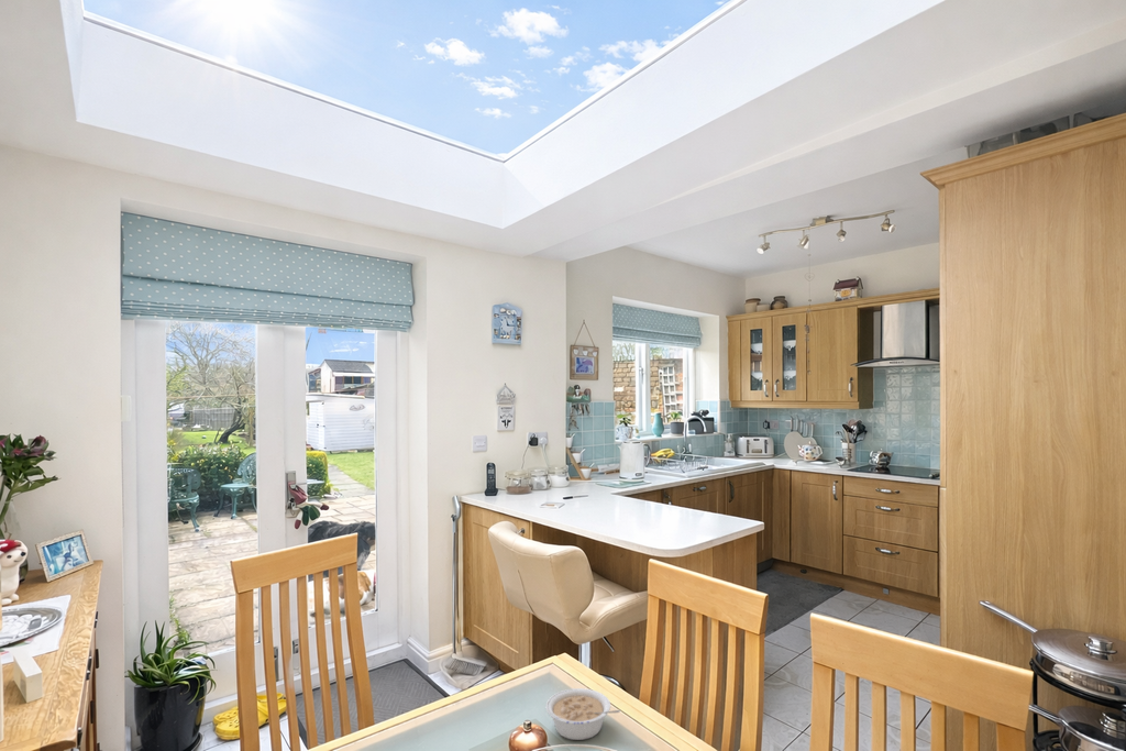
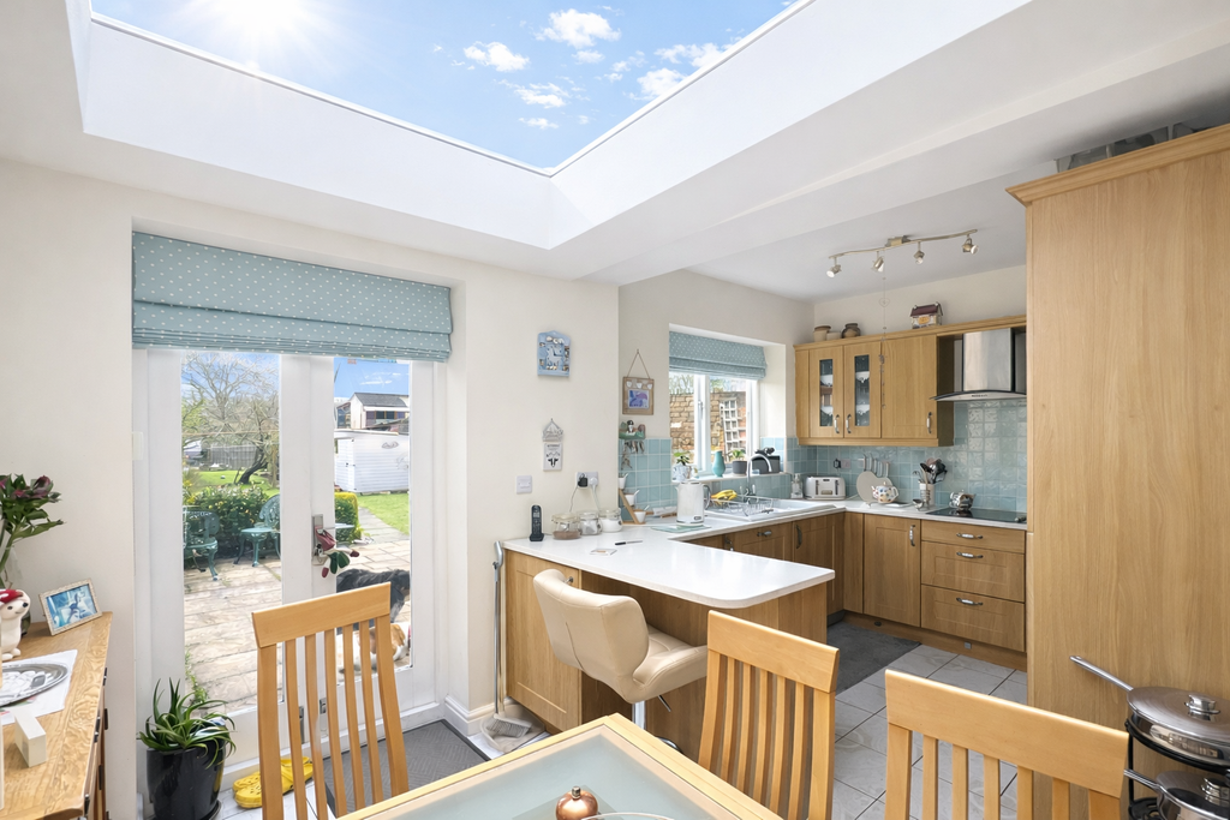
- legume [545,687,621,741]
